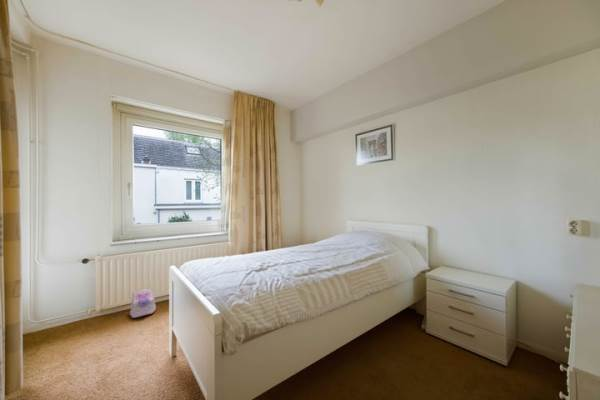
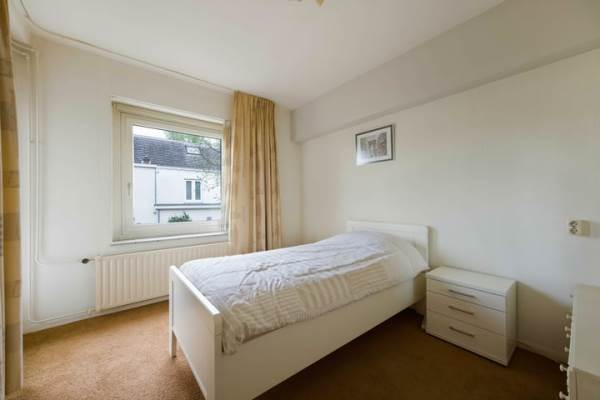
- plush toy [129,288,157,319]
